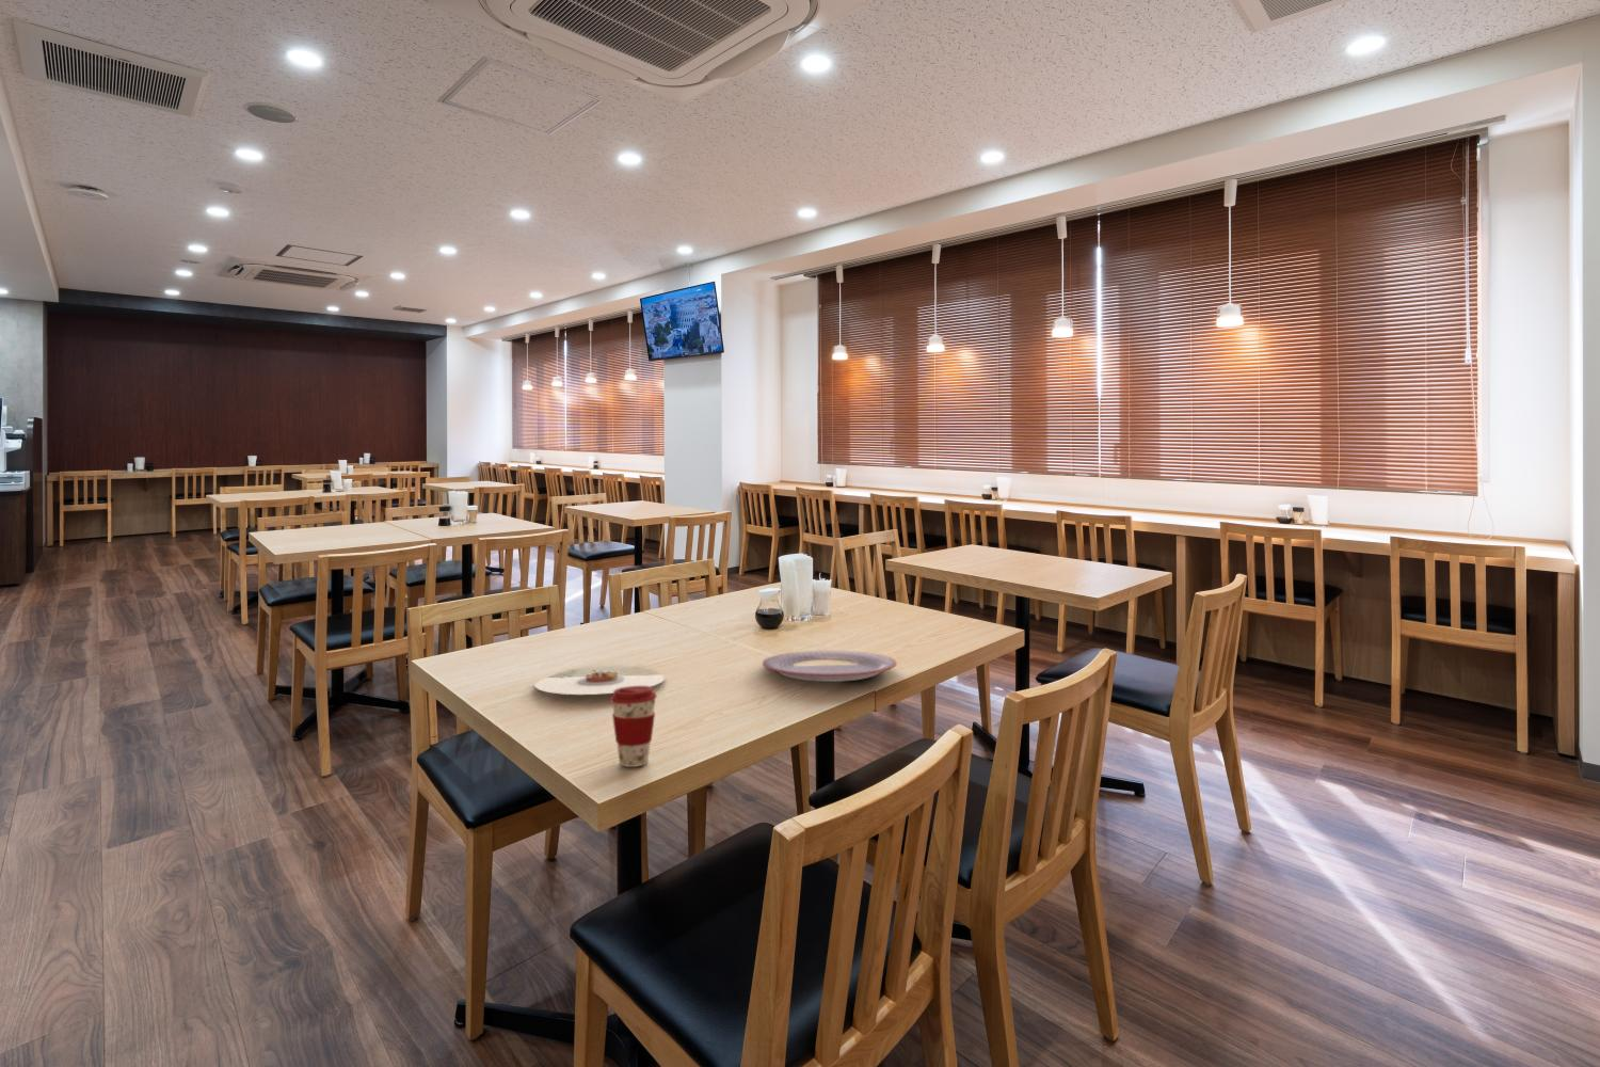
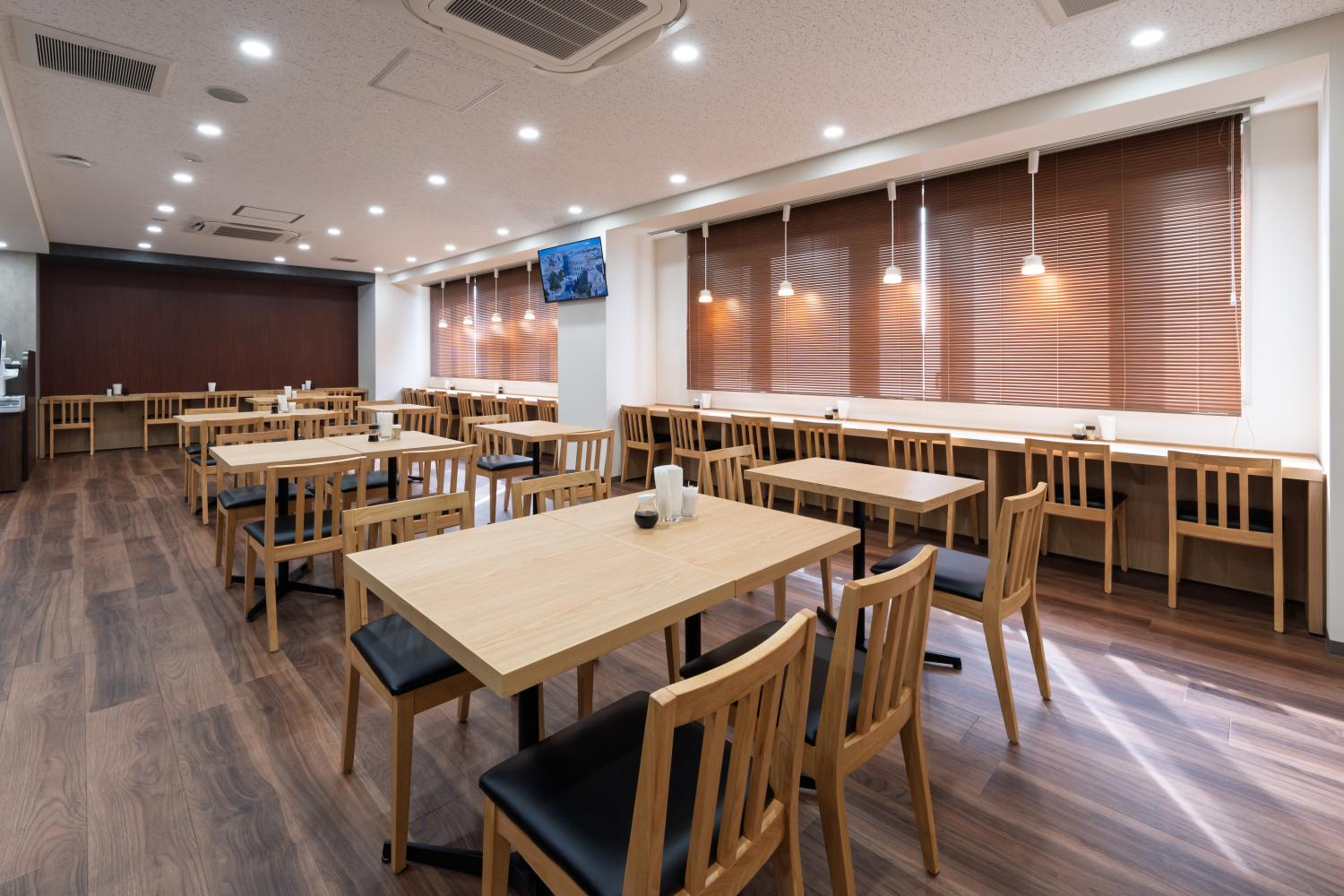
- plate [533,669,665,695]
- coffee cup [610,686,658,768]
- plate [762,650,898,682]
